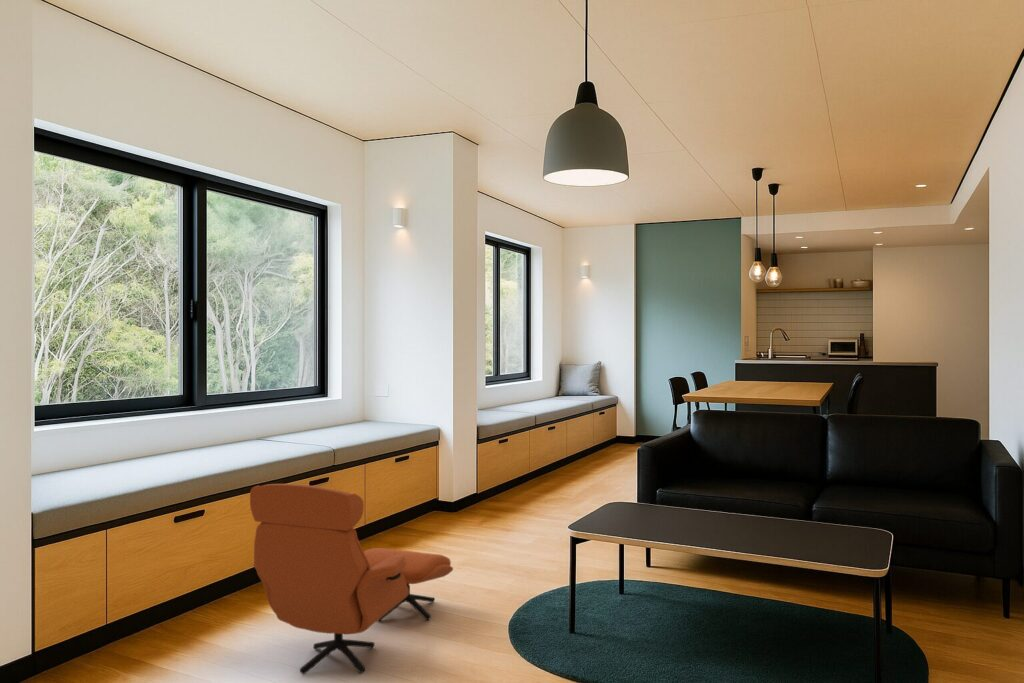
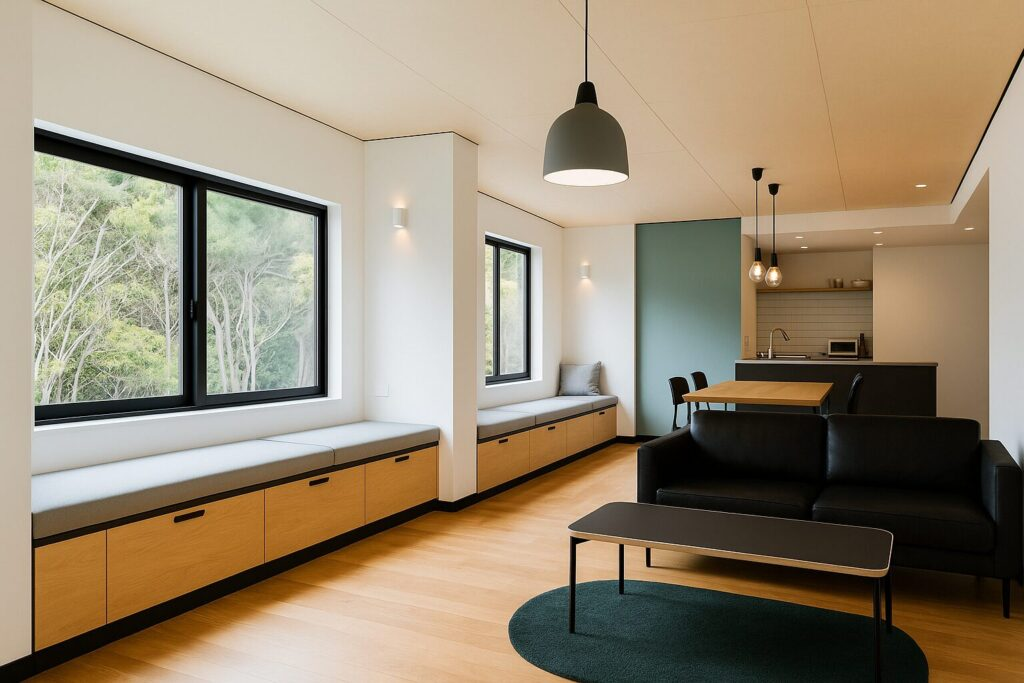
- armchair [249,483,454,675]
